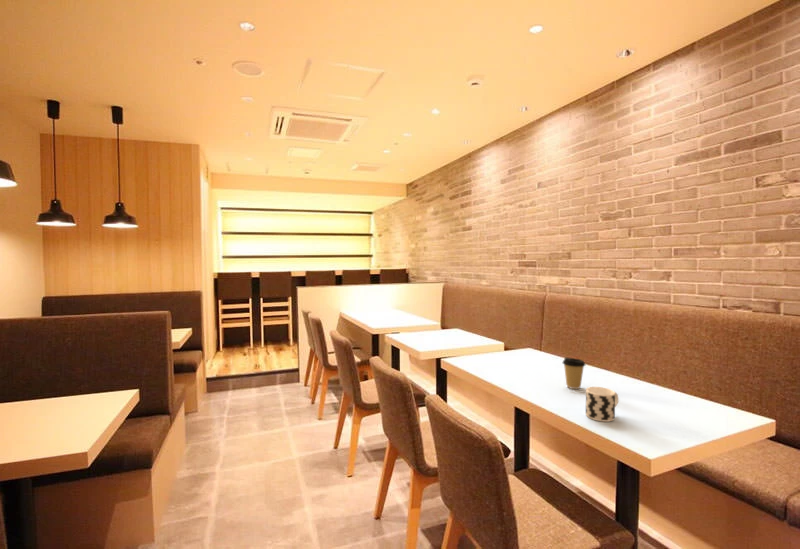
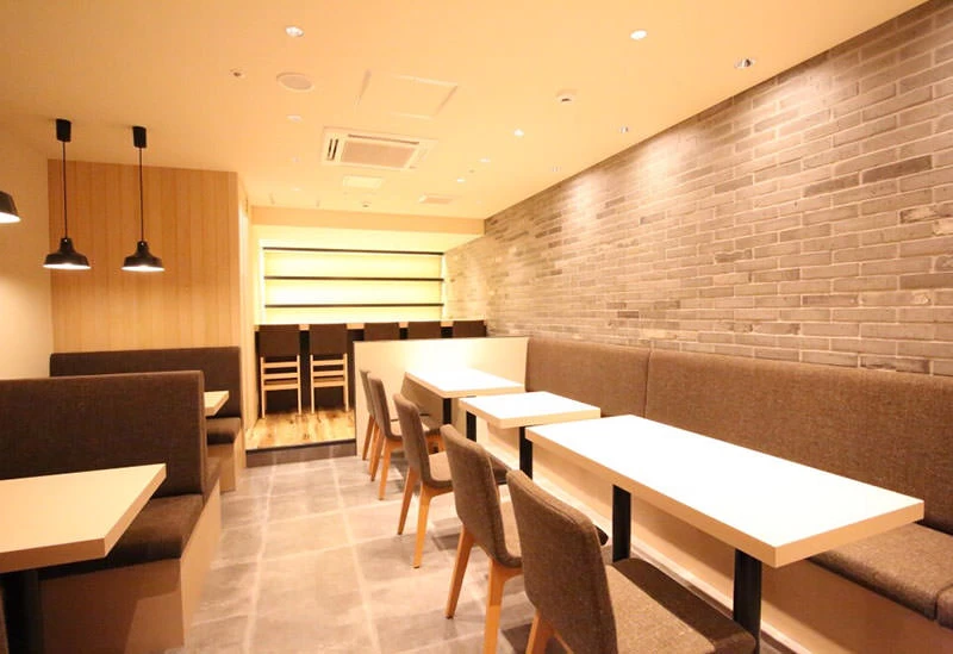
- coffee cup [562,356,586,390]
- cup [585,386,620,423]
